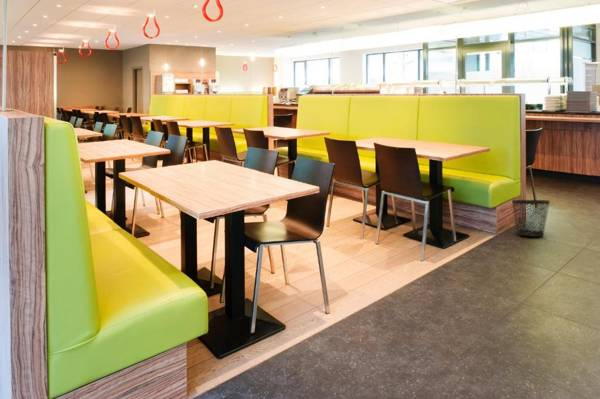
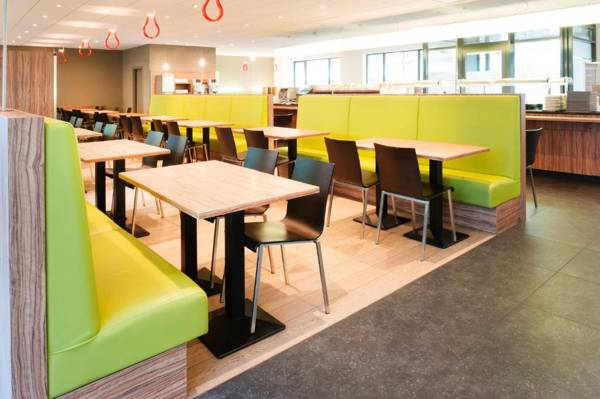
- wastebasket [511,199,551,237]
